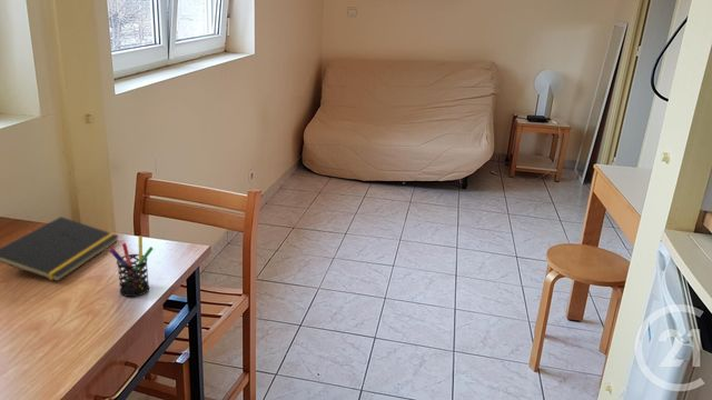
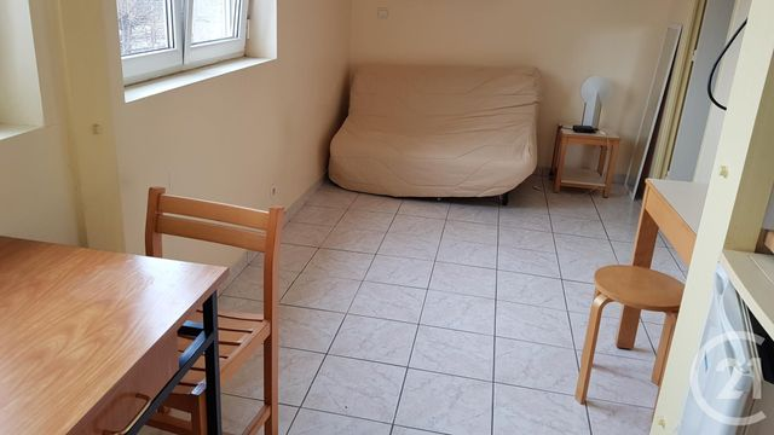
- notepad [0,216,120,282]
- pen holder [108,234,154,298]
